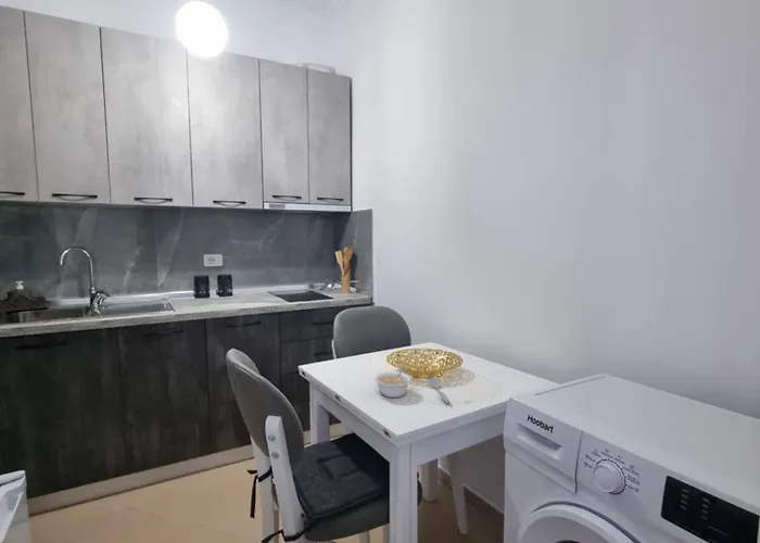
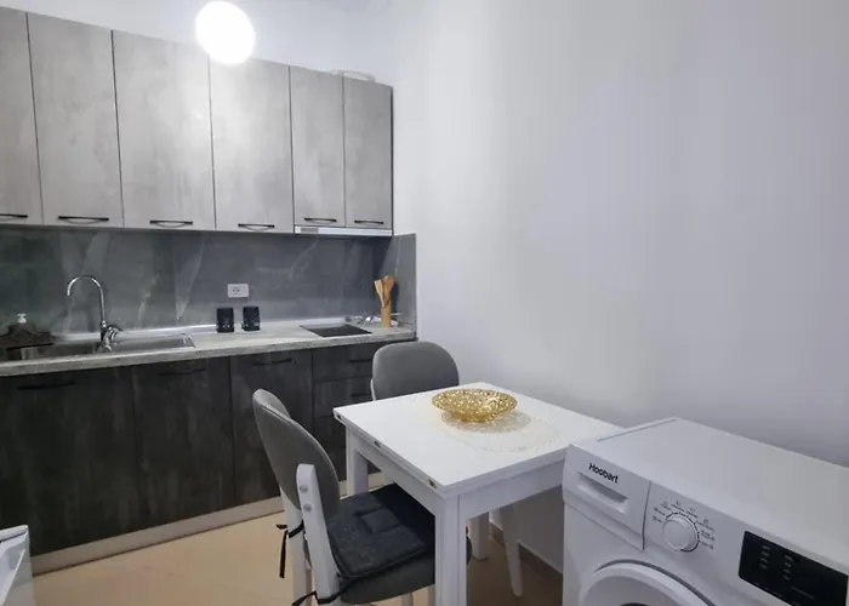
- legume [373,366,413,399]
- spoon [429,376,452,405]
